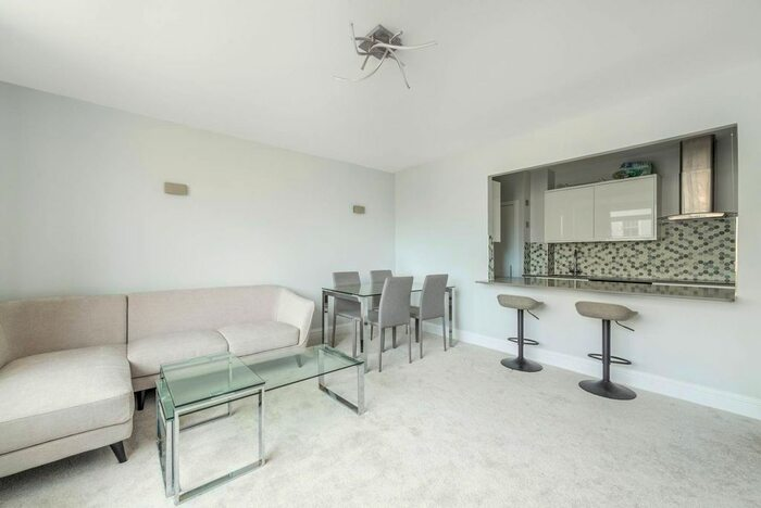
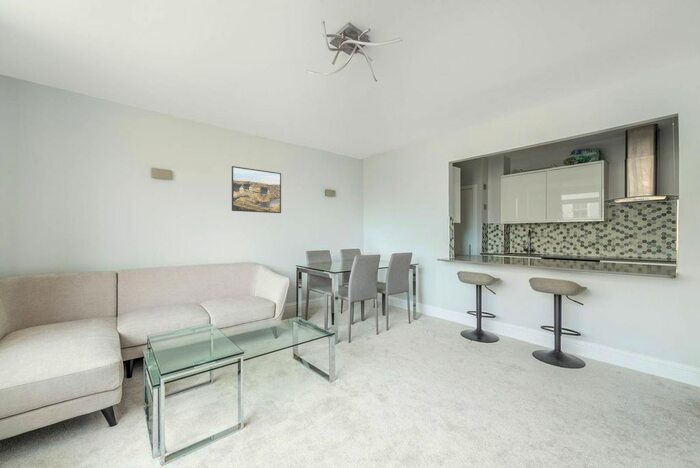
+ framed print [231,165,282,214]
